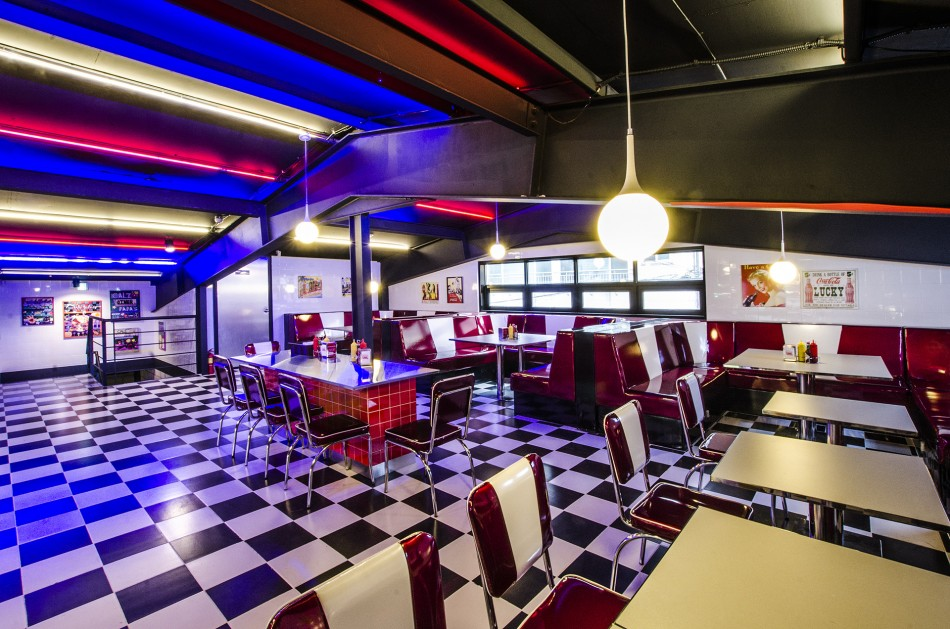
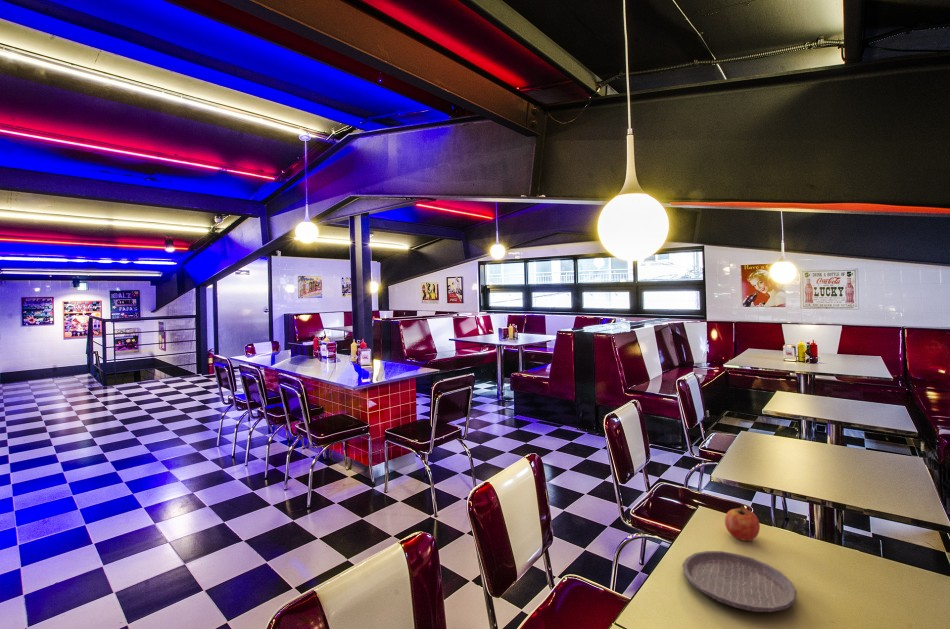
+ fruit [724,505,761,542]
+ plate [681,550,798,613]
